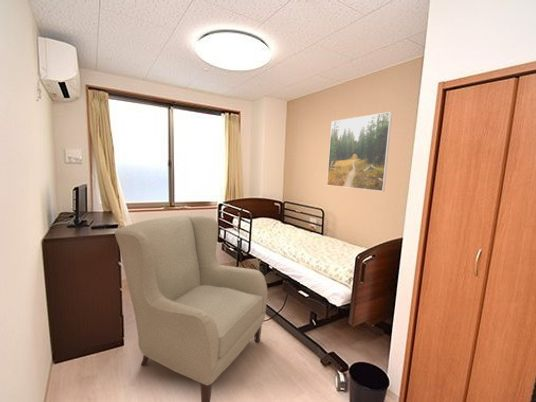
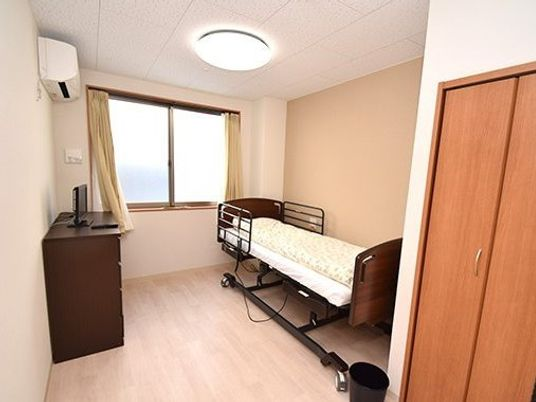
- chair [113,214,268,402]
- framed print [326,111,393,192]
